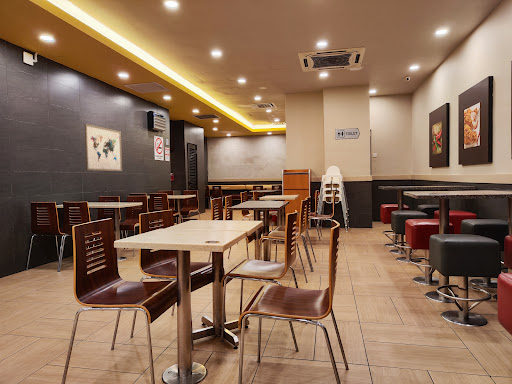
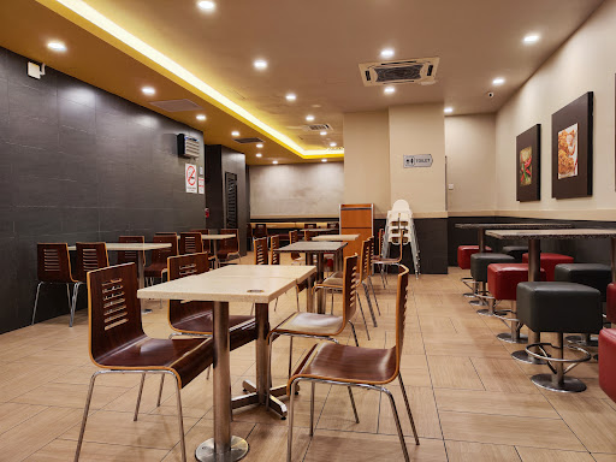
- wall art [84,123,123,172]
